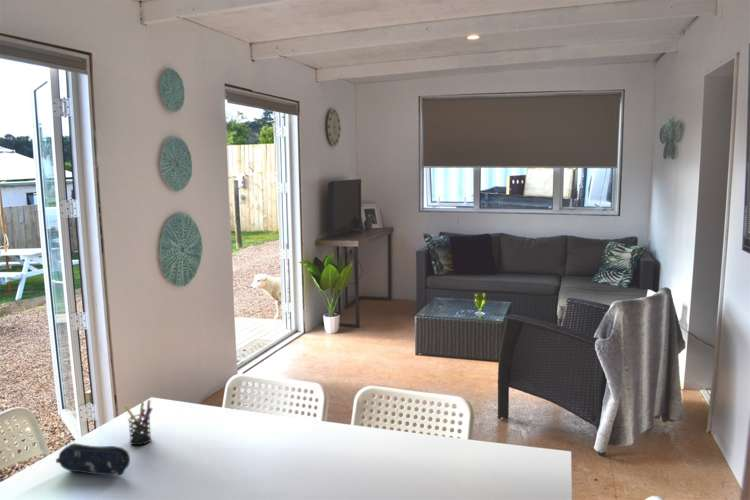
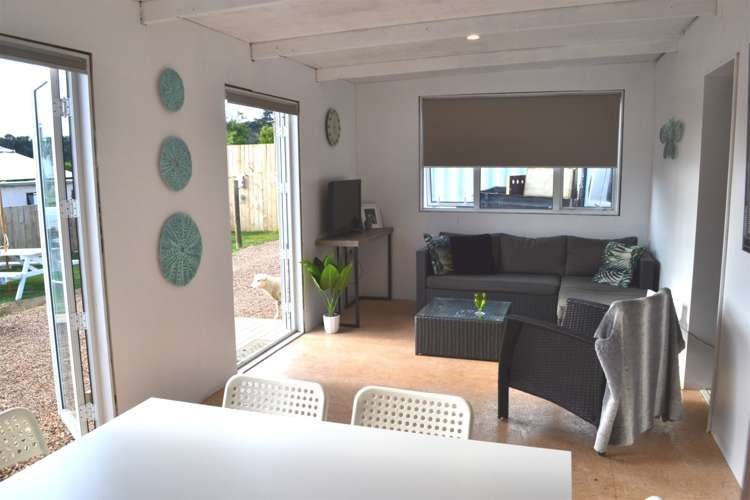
- pen holder [123,399,153,446]
- pencil case [55,442,131,477]
